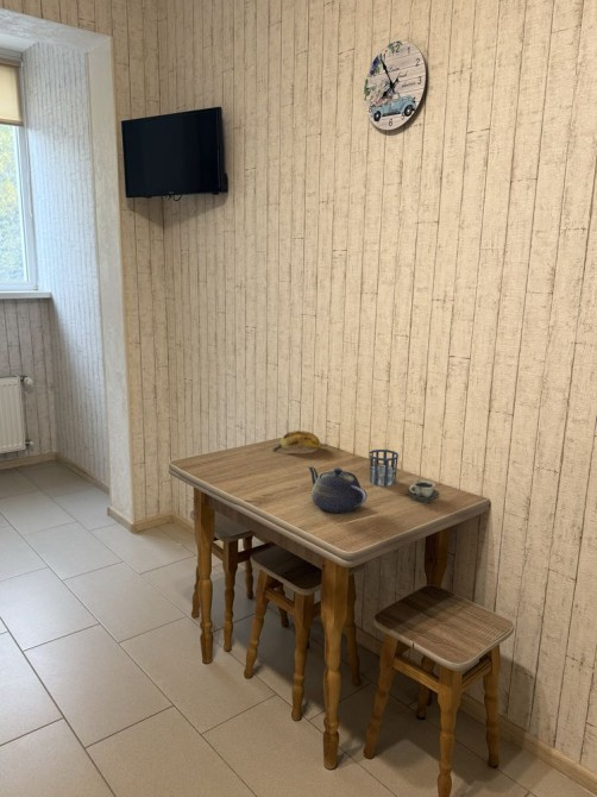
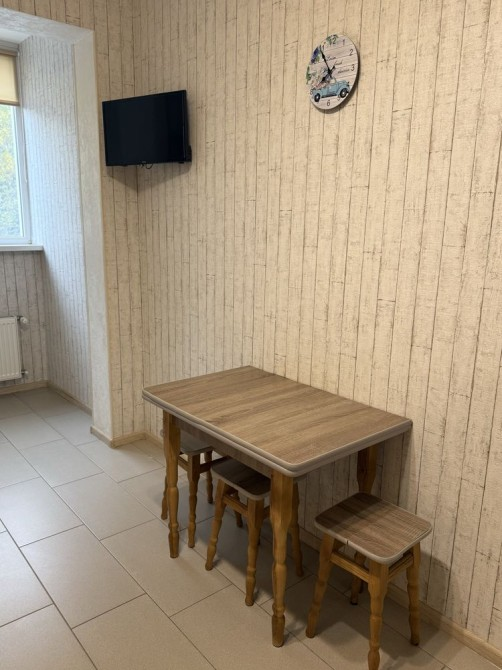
- cup [407,479,440,504]
- cup [369,448,400,488]
- teapot [307,464,369,514]
- banana [271,429,322,452]
